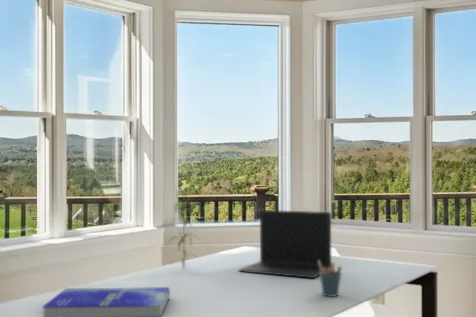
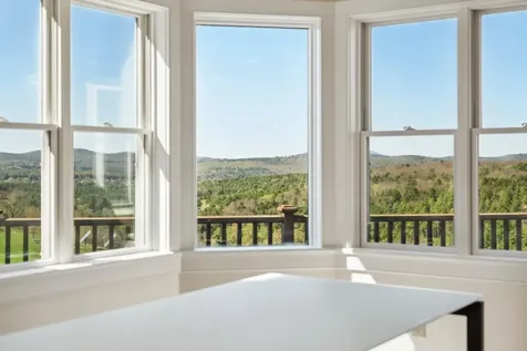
- pen holder [318,261,343,298]
- laptop [238,209,332,279]
- book [41,286,171,317]
- plant [166,183,200,270]
